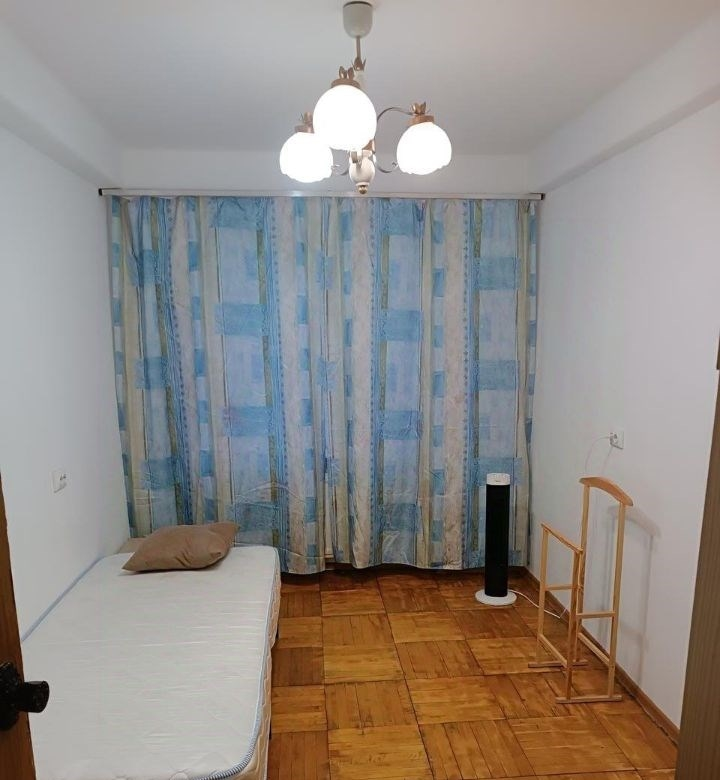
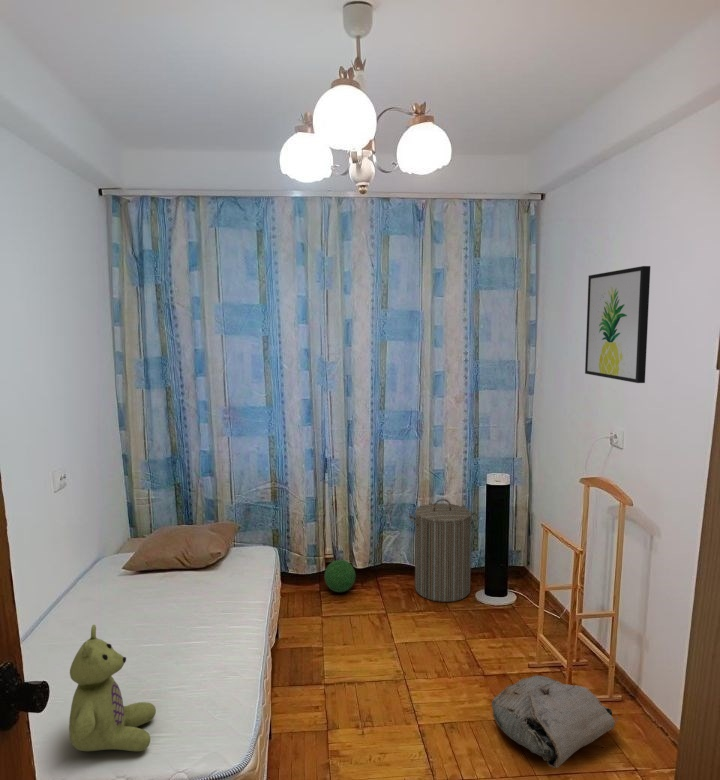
+ decorative ball [323,559,357,593]
+ stuffed bear [68,624,157,752]
+ bag [491,674,618,769]
+ laundry hamper [408,498,479,603]
+ wall art [584,265,651,384]
